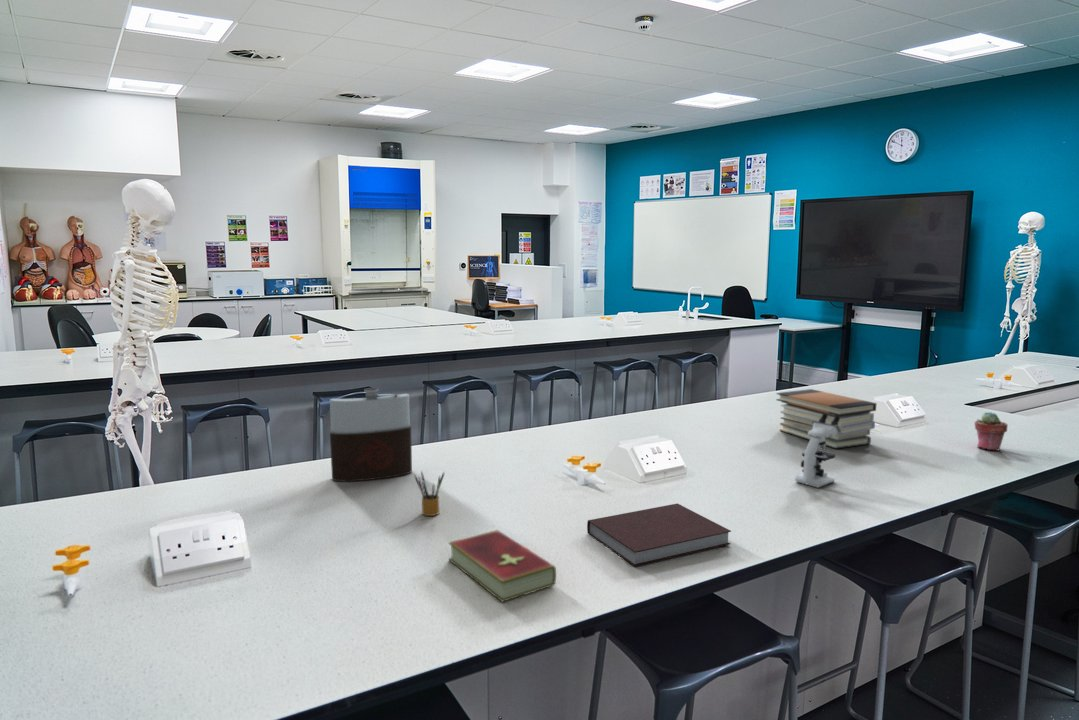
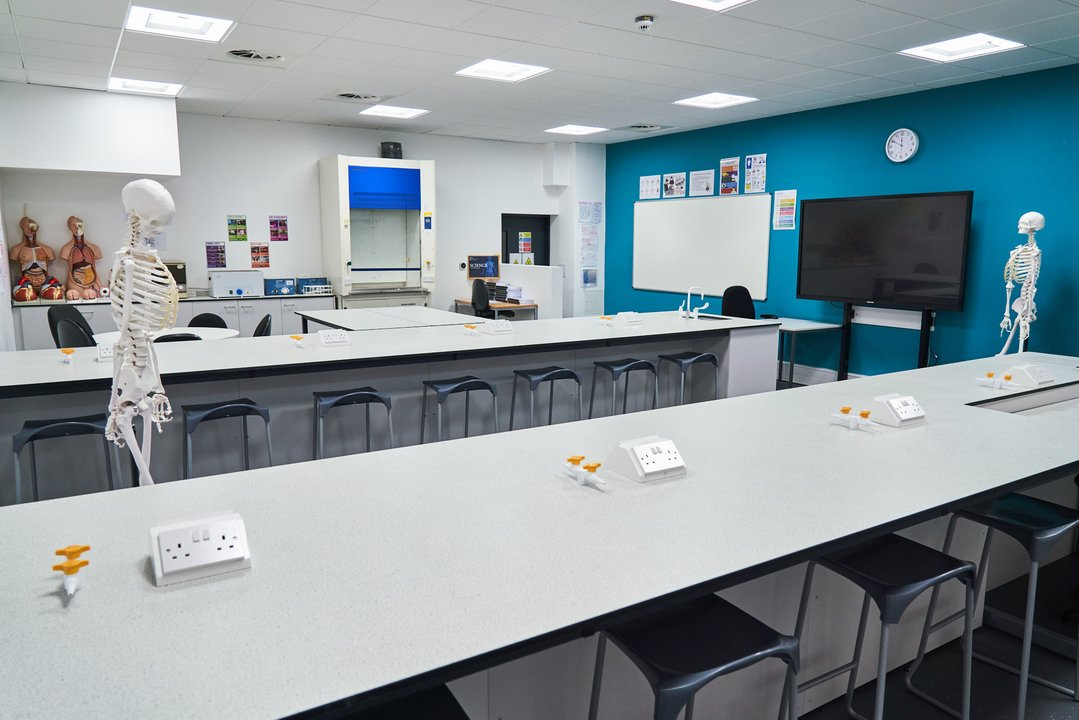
- microscope [794,414,841,489]
- hardcover book [448,529,557,603]
- flask [329,387,413,482]
- book stack [775,388,878,450]
- notebook [586,502,732,567]
- pencil box [414,470,446,517]
- potted succulent [974,411,1009,452]
